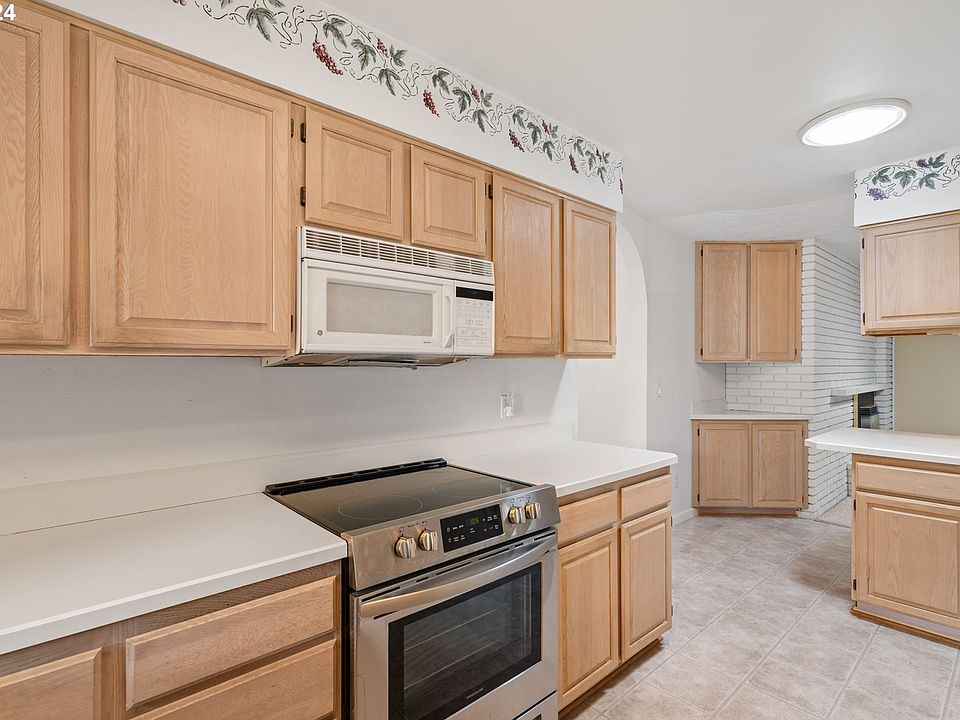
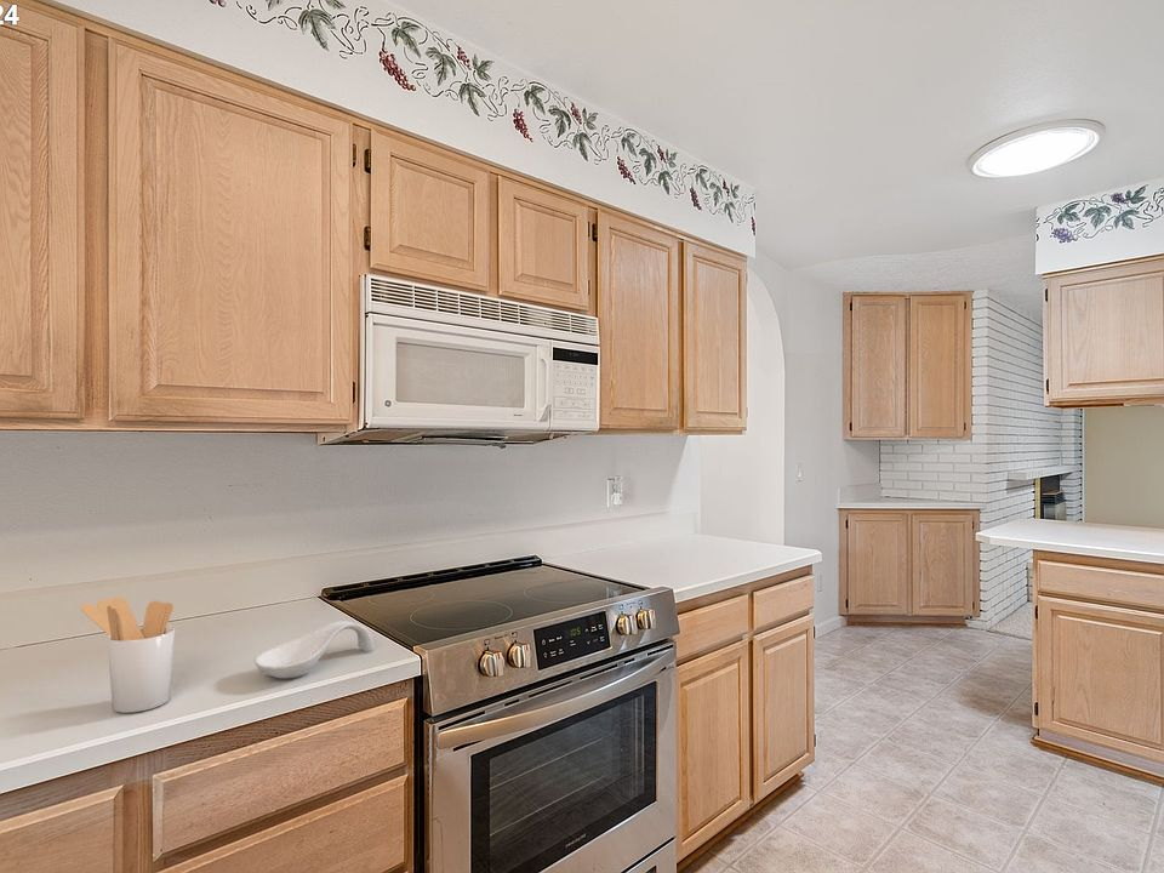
+ utensil holder [79,595,176,714]
+ spoon rest [253,620,375,680]
